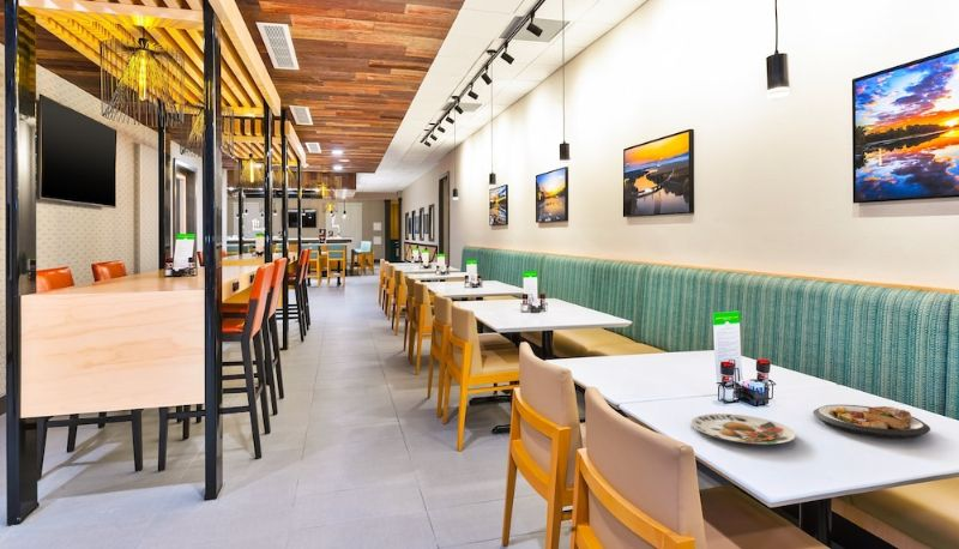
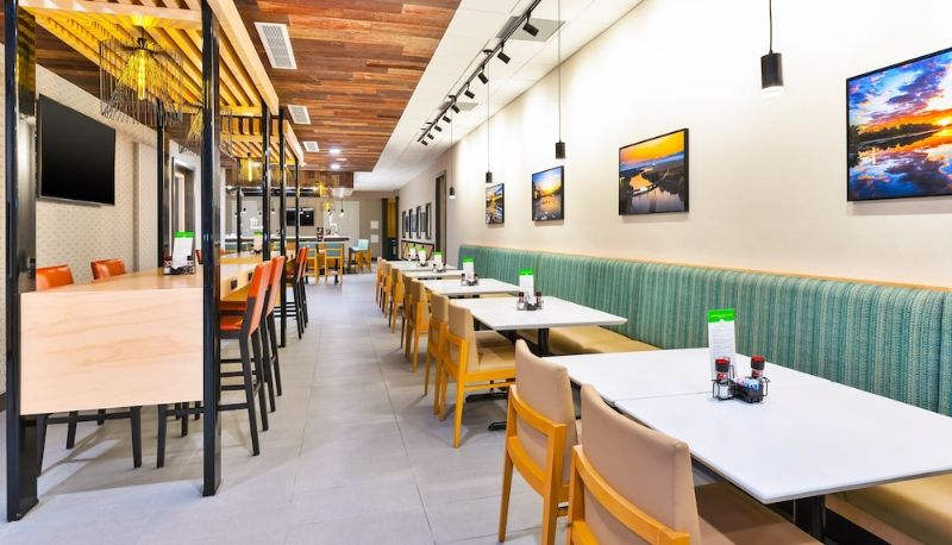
- plate [812,404,931,440]
- plate [690,412,797,445]
